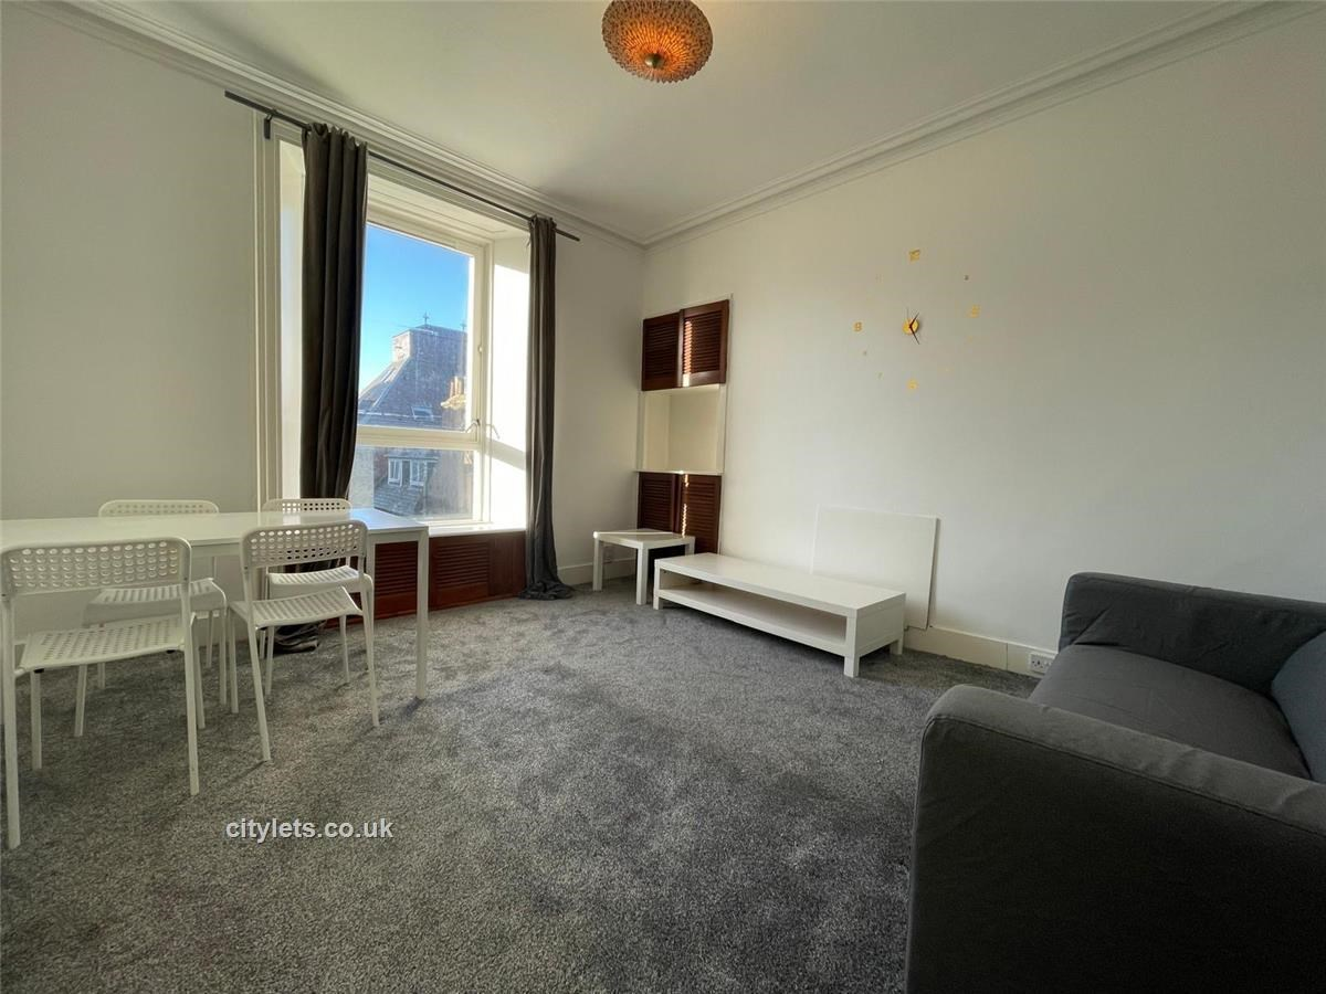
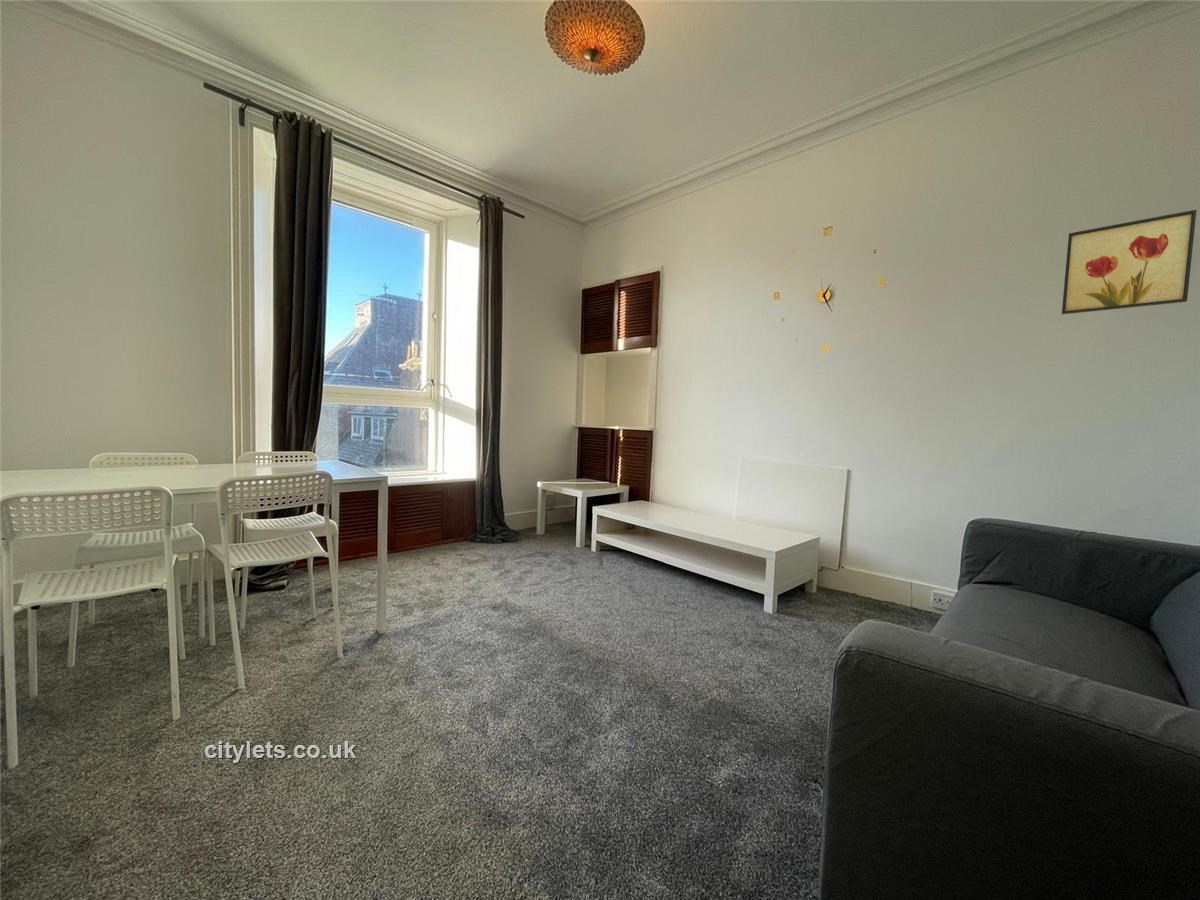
+ wall art [1061,209,1198,315]
